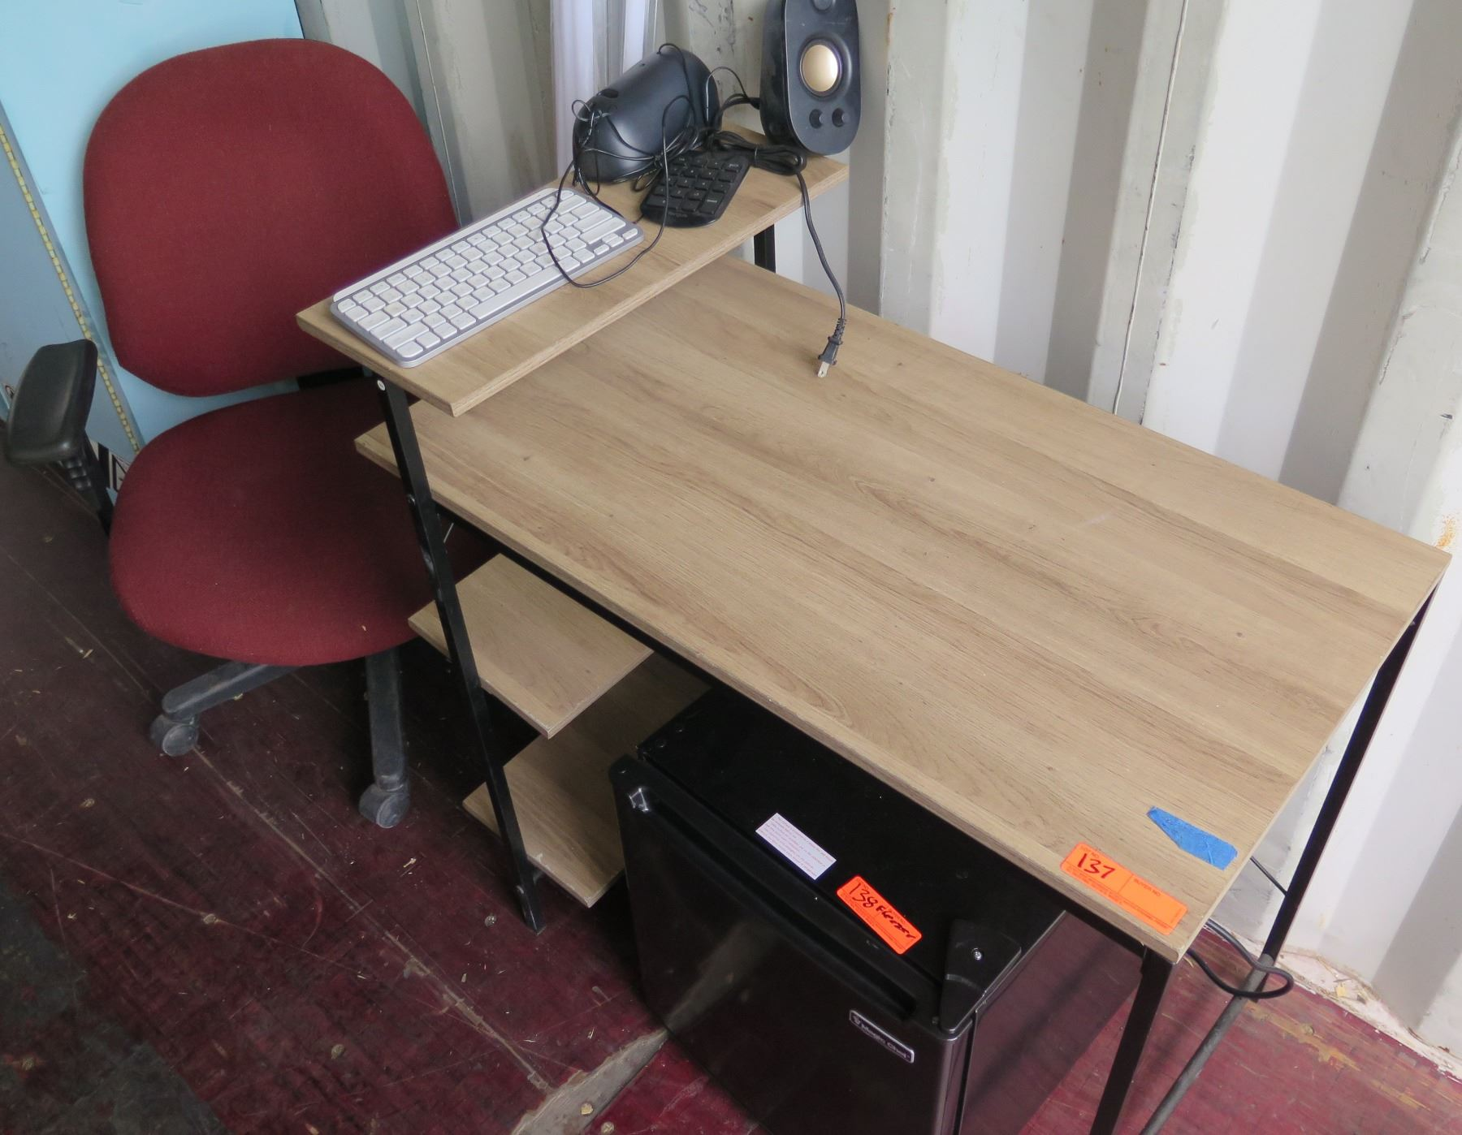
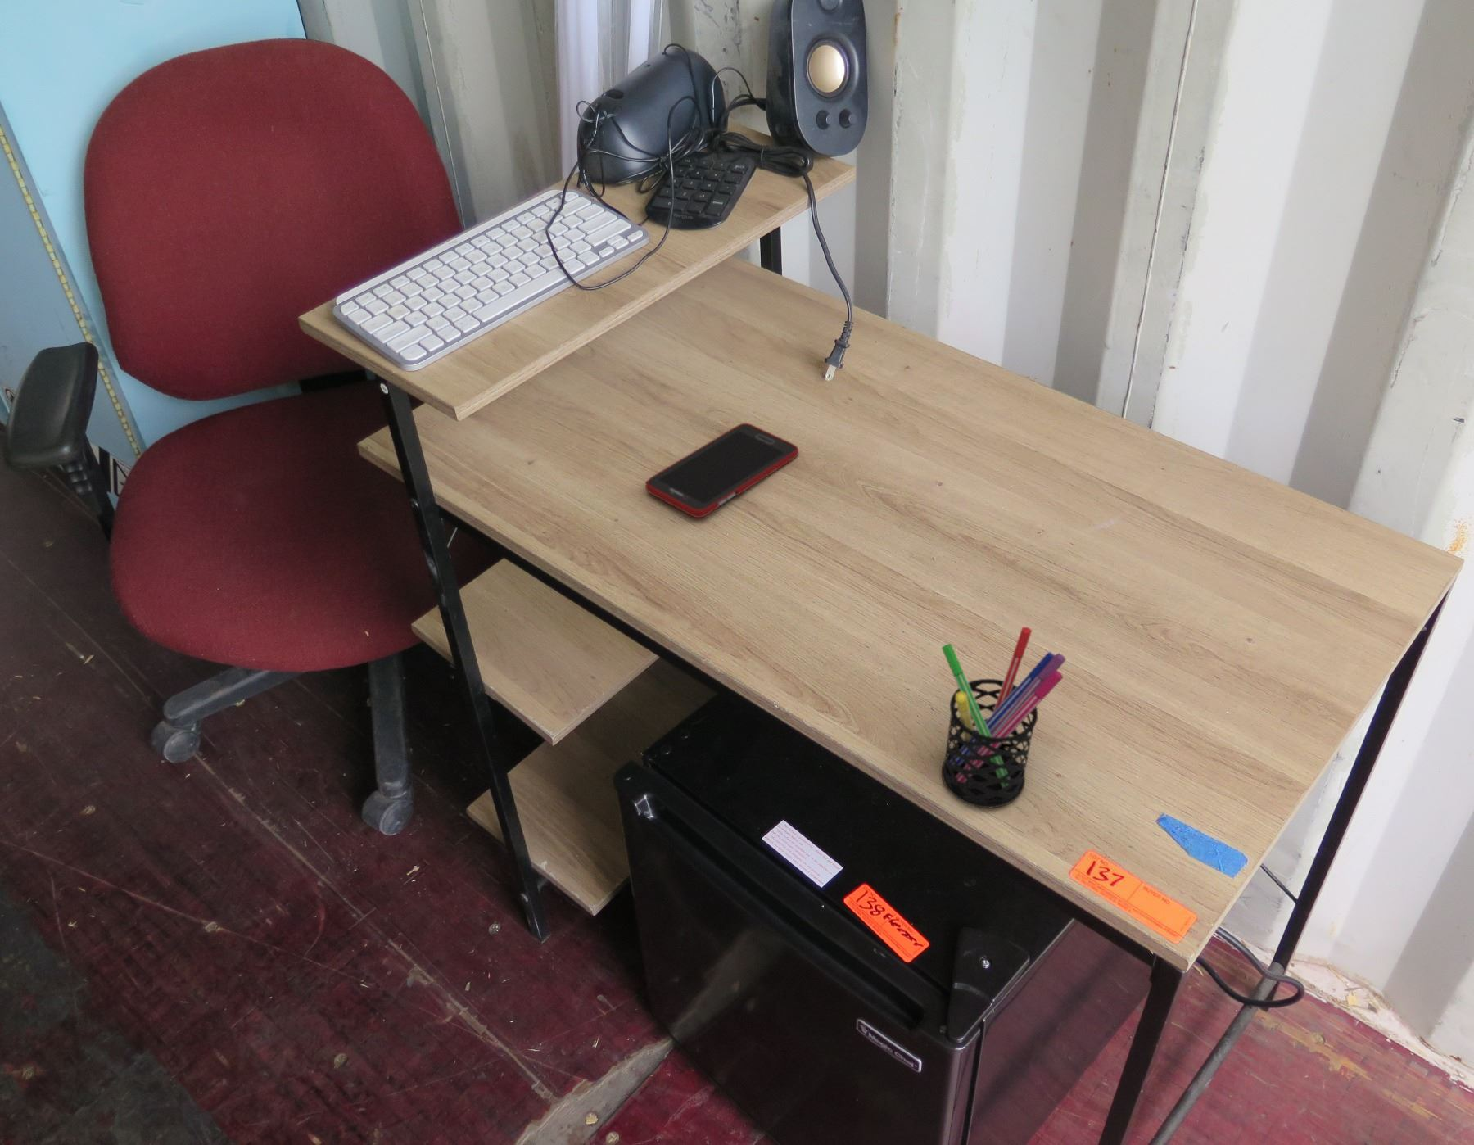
+ pen holder [940,627,1067,809]
+ cell phone [645,422,799,518]
